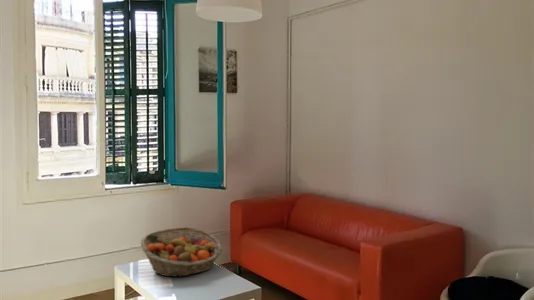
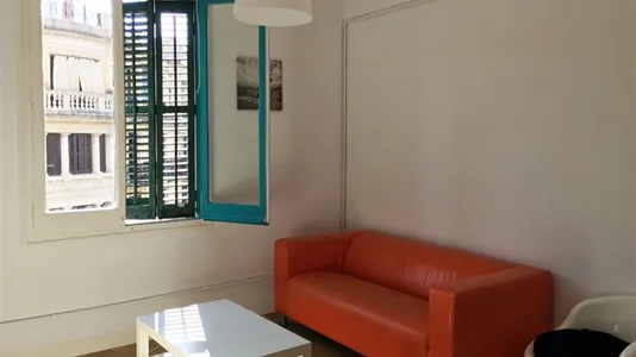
- fruit basket [140,226,224,278]
